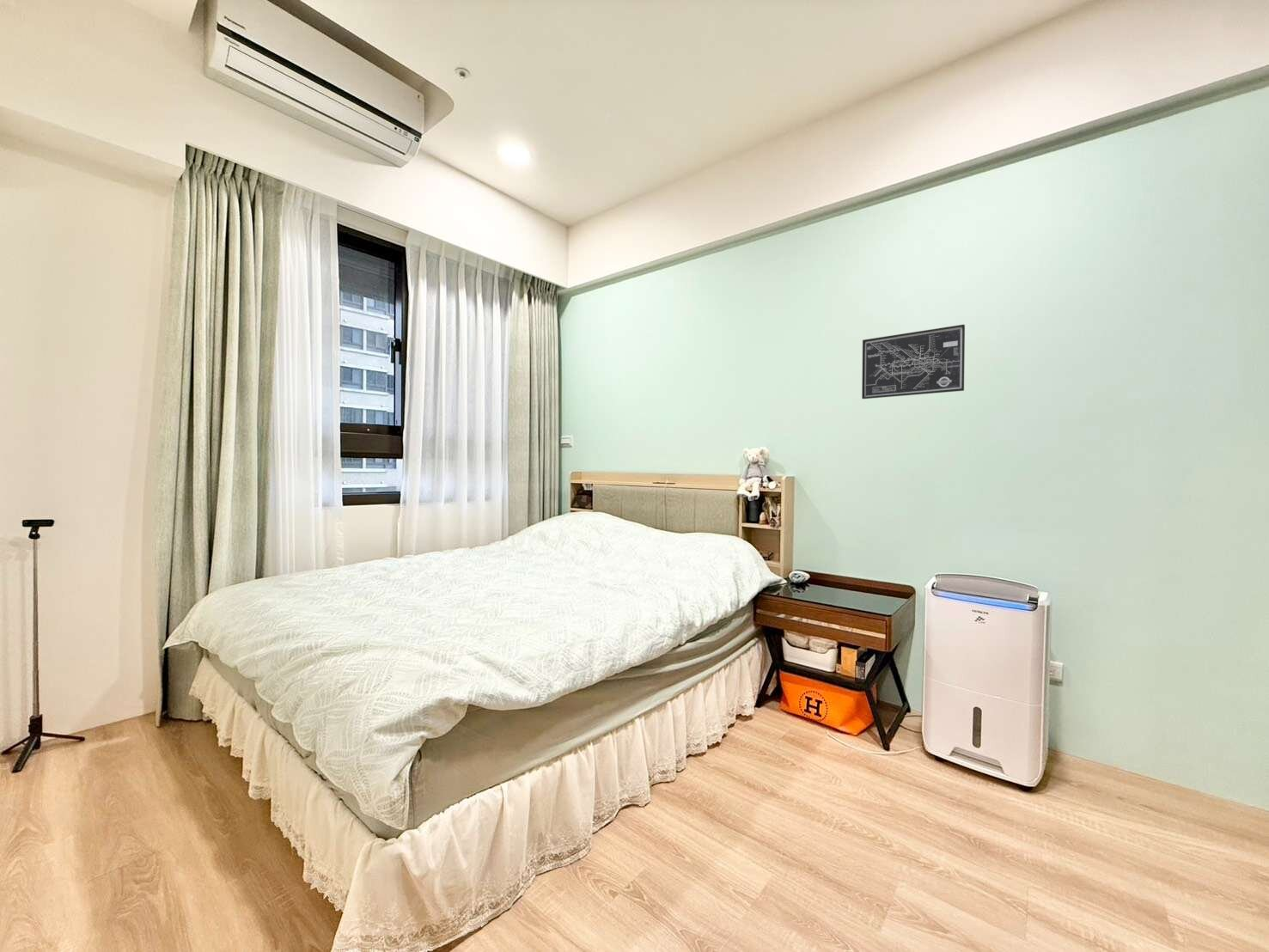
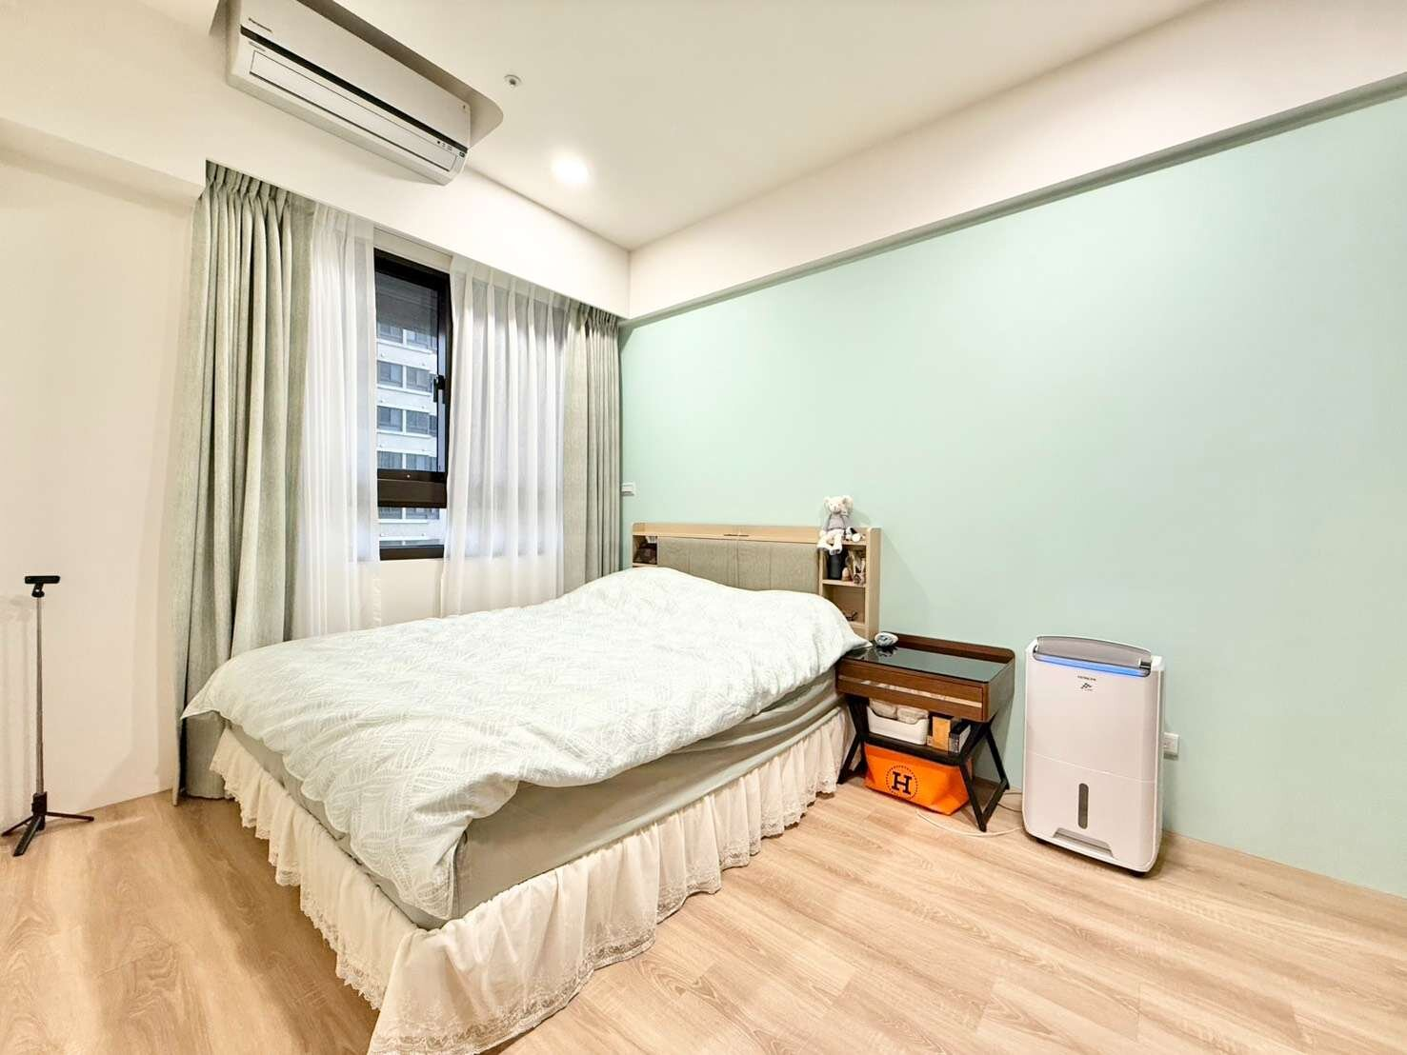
- wall art [861,324,966,400]
